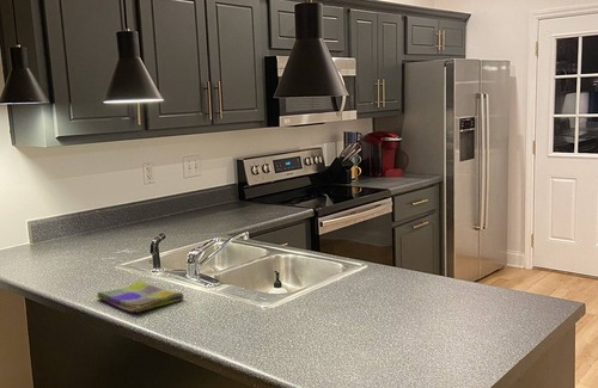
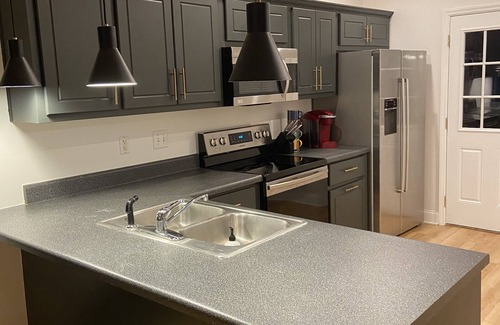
- dish towel [96,279,185,314]
